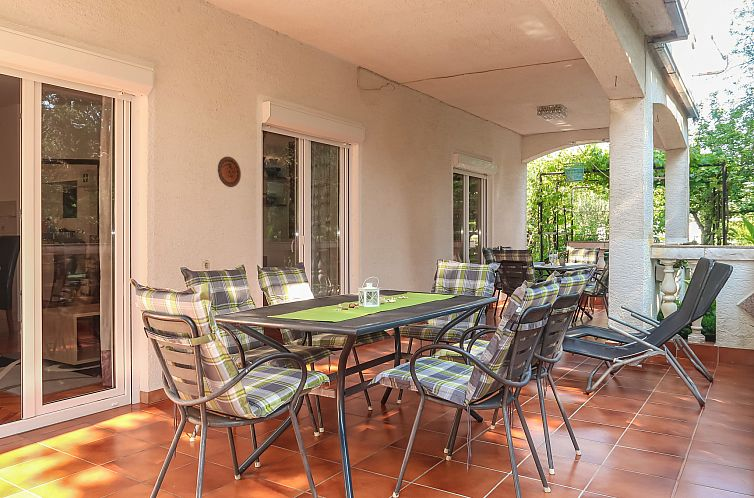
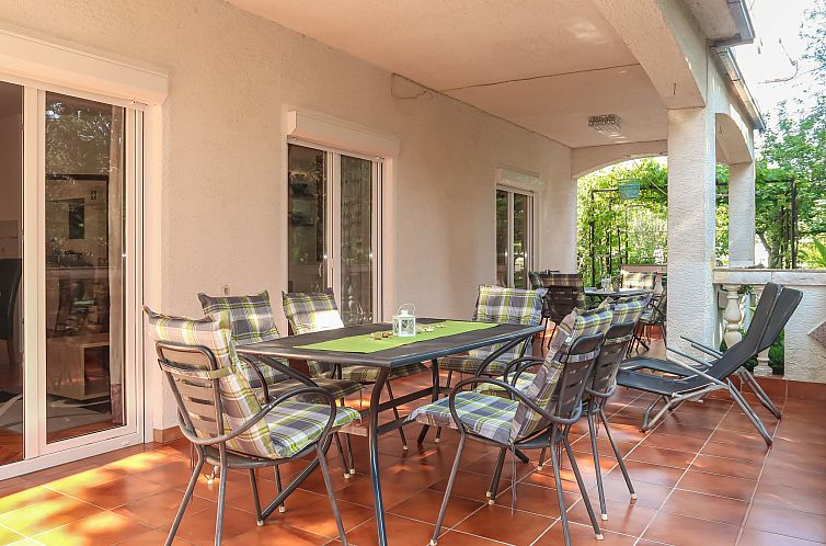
- decorative plate [217,156,242,188]
